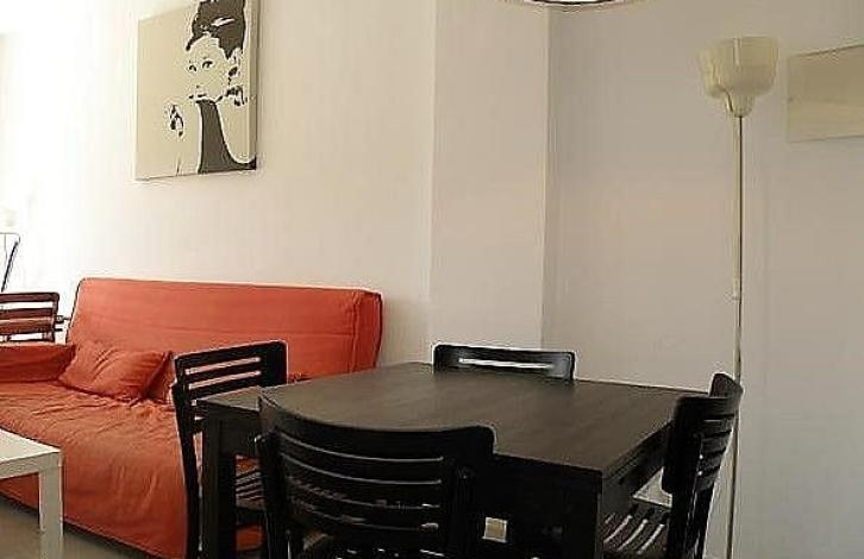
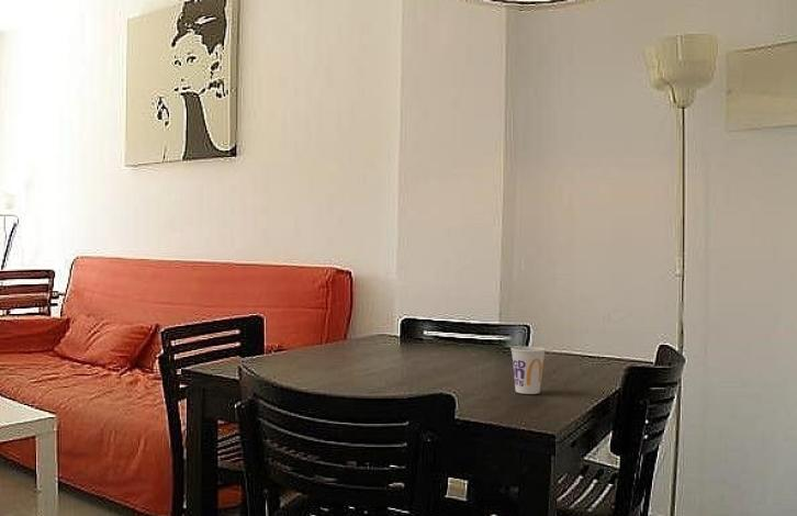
+ cup [509,346,547,395]
